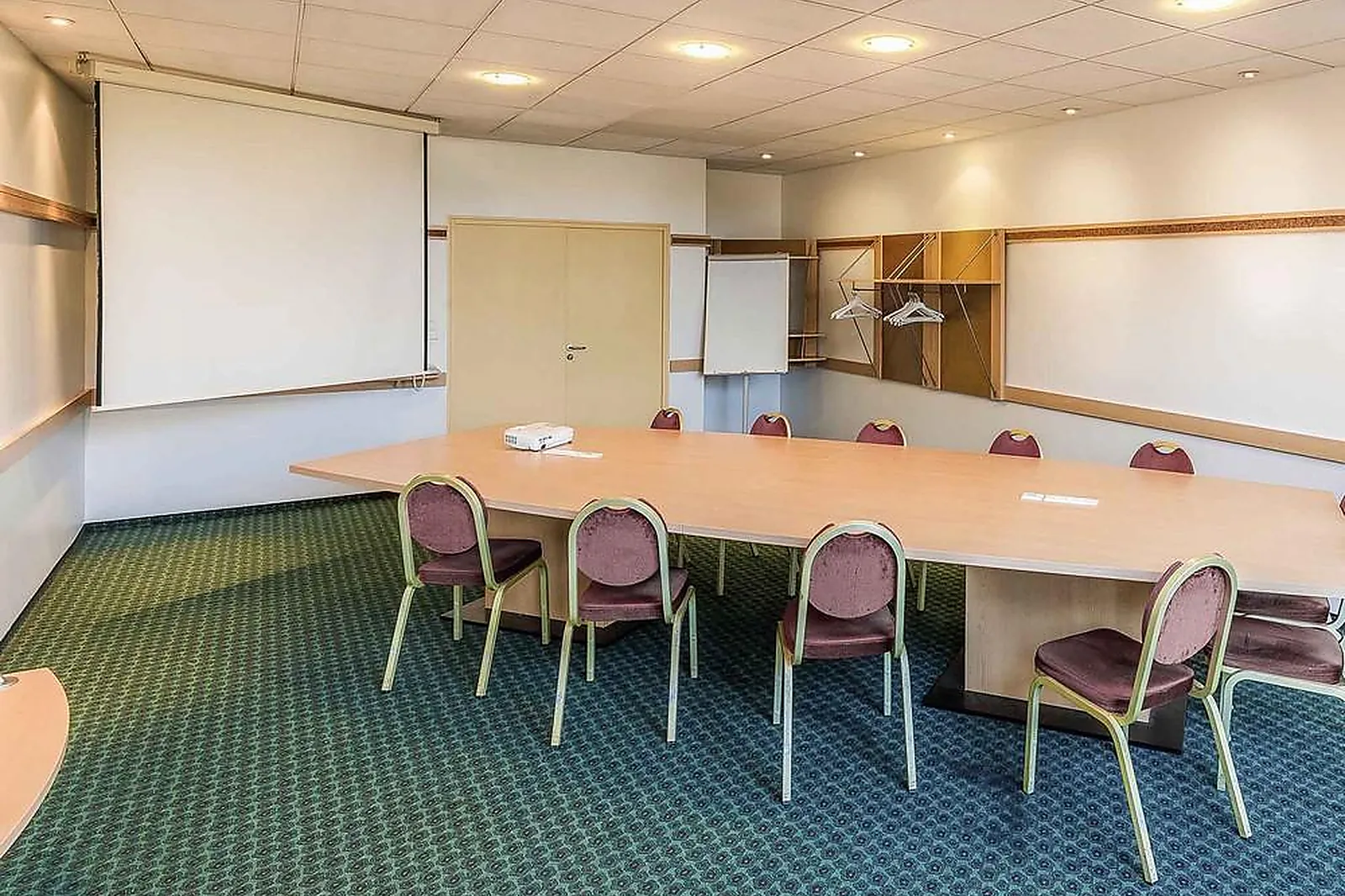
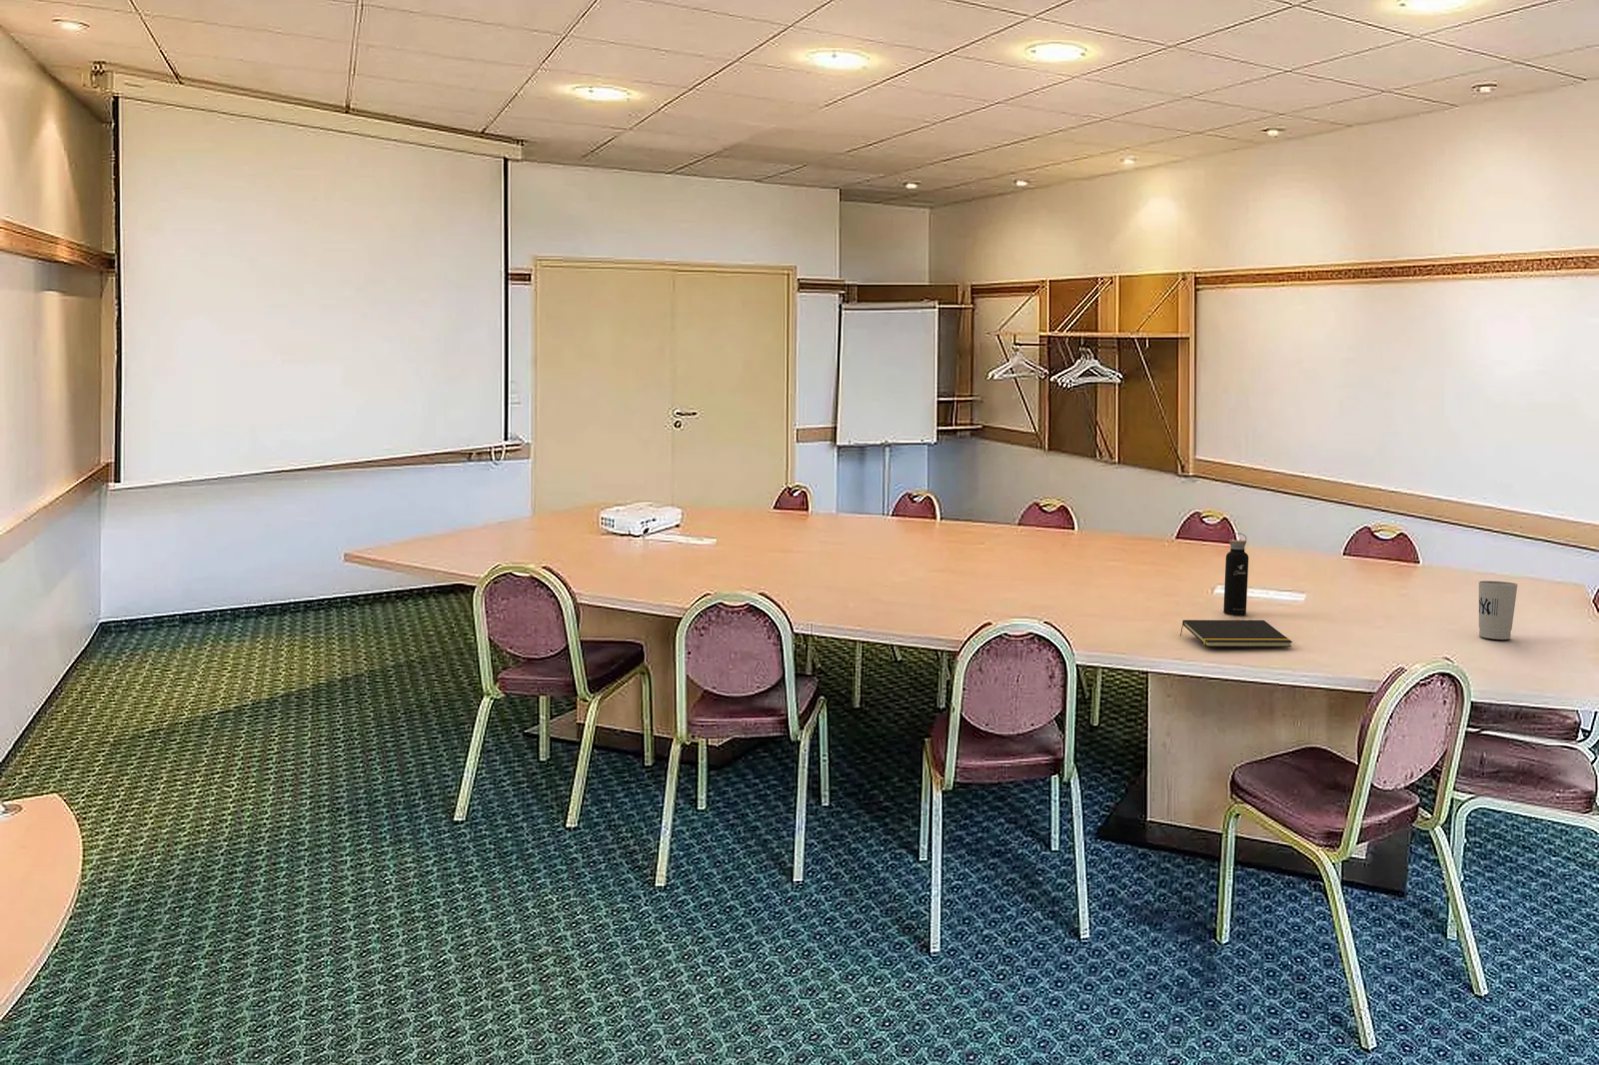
+ notepad [1179,619,1293,649]
+ cup [1478,580,1518,641]
+ water bottle [1222,532,1249,616]
